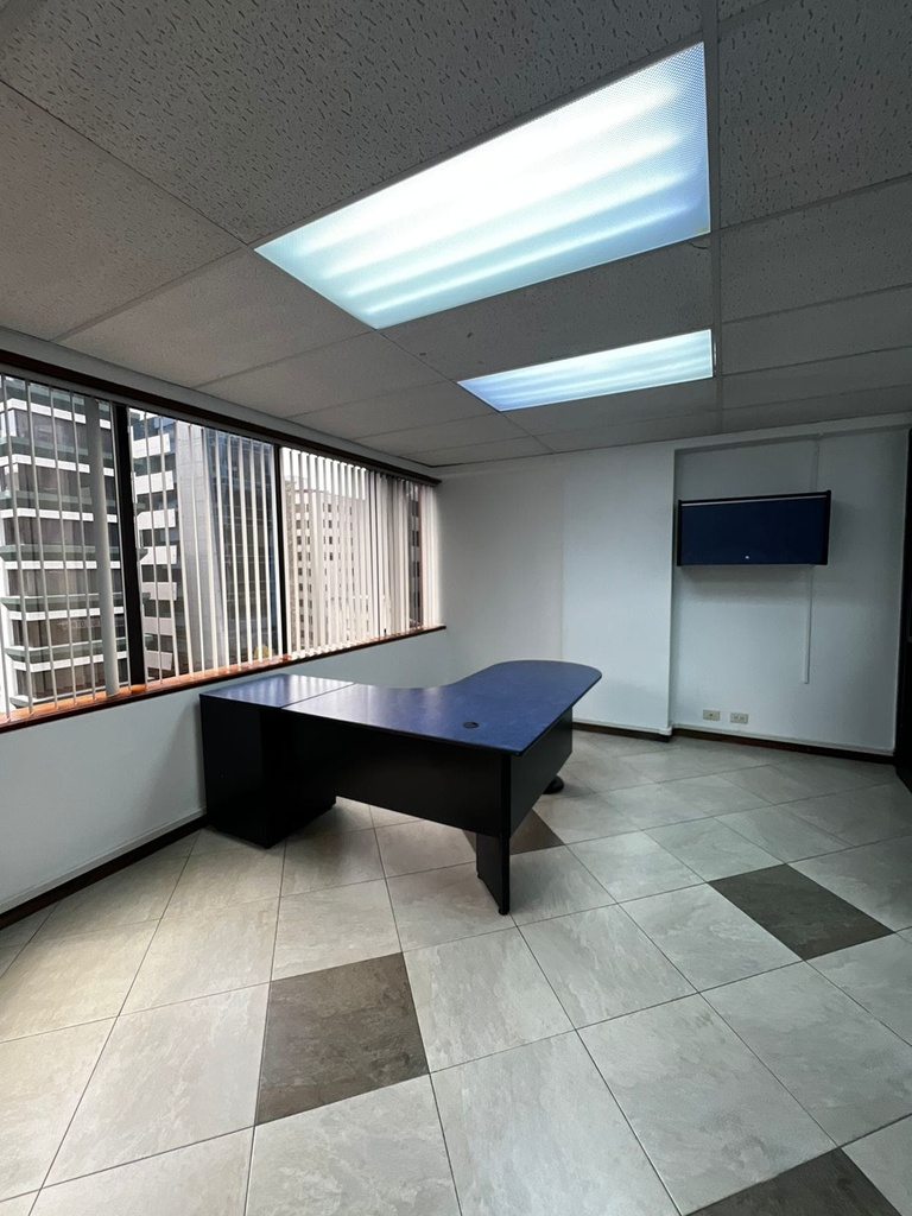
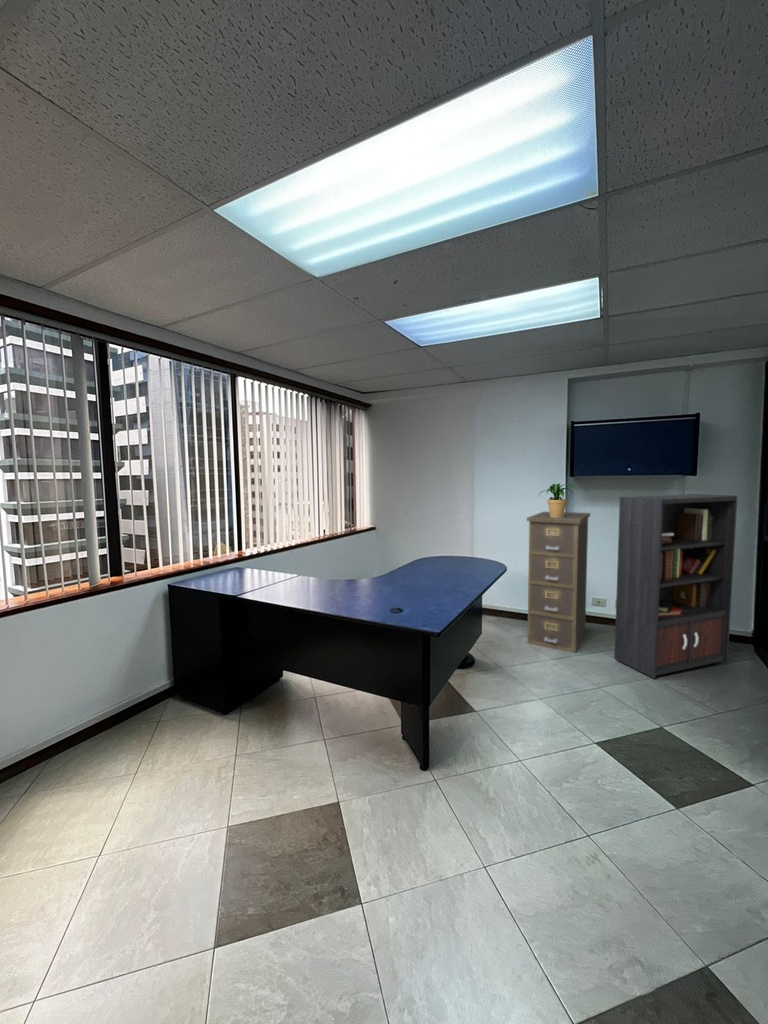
+ filing cabinet [526,511,591,654]
+ bookcase [613,493,738,679]
+ potted plant [537,483,577,518]
